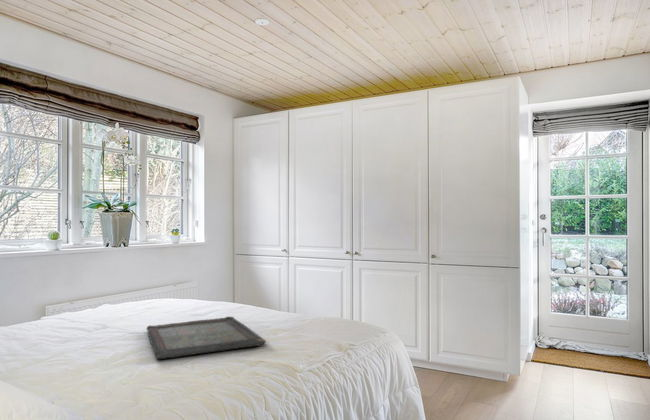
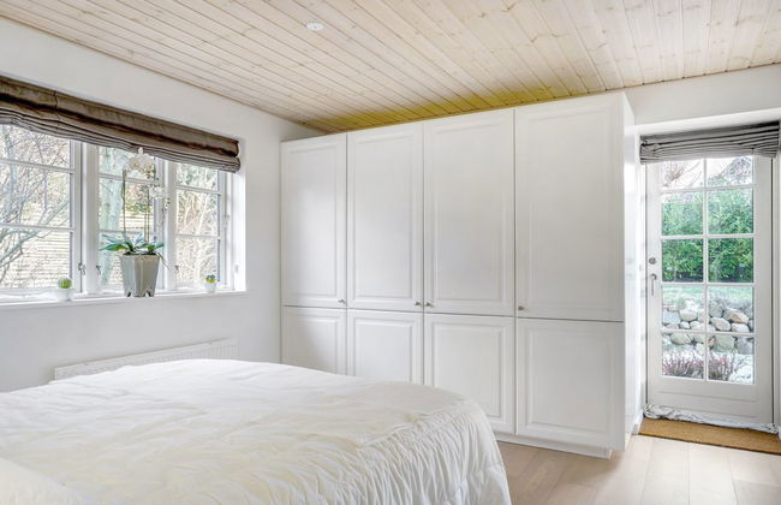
- serving tray [146,316,267,360]
